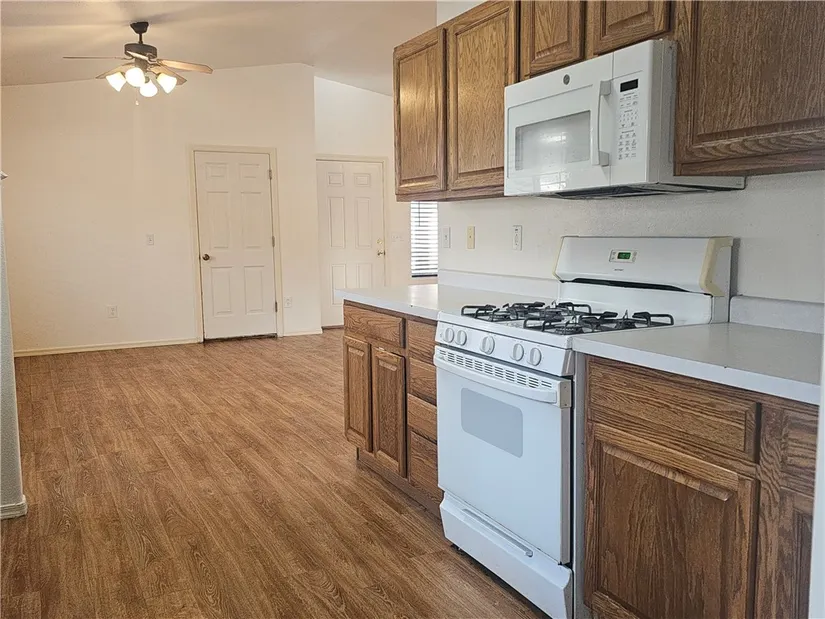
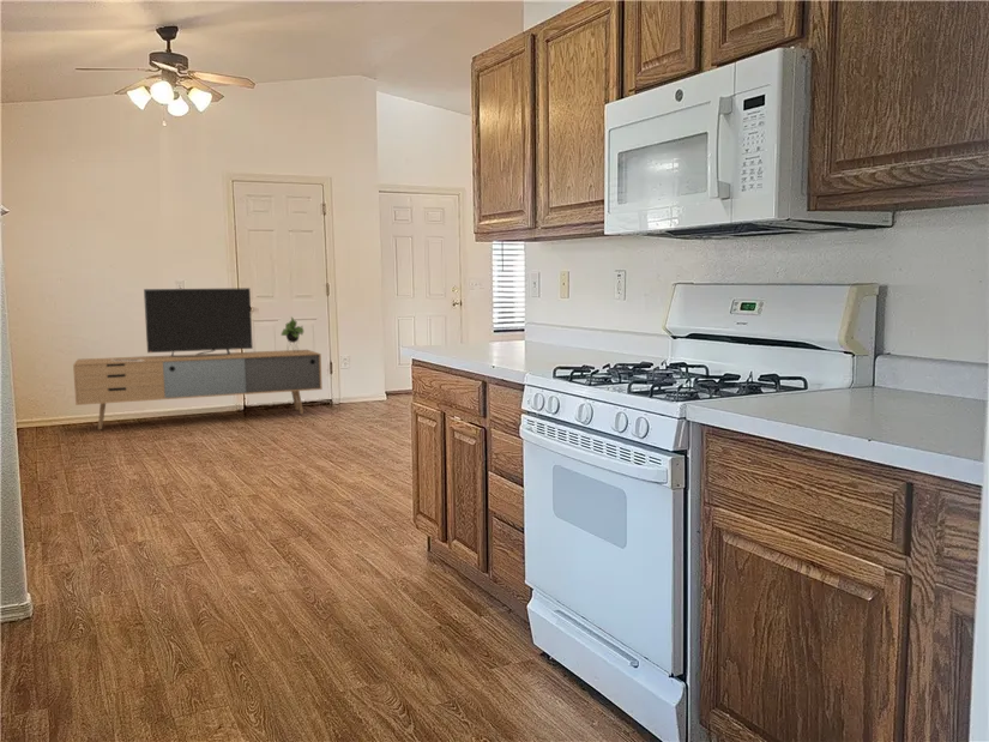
+ media console [72,286,324,430]
